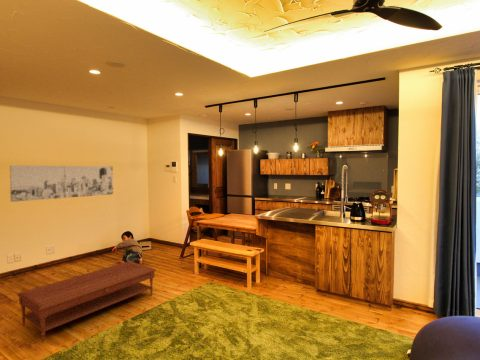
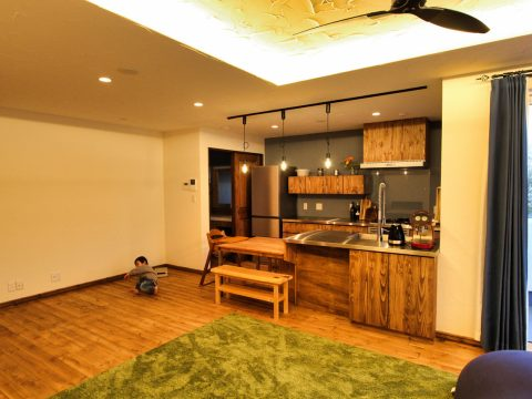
- coffee table [16,260,157,343]
- wall art [9,164,114,203]
